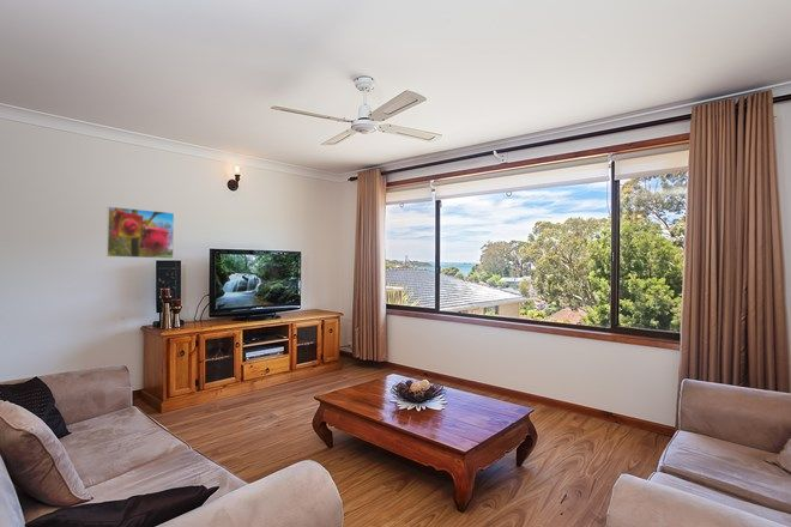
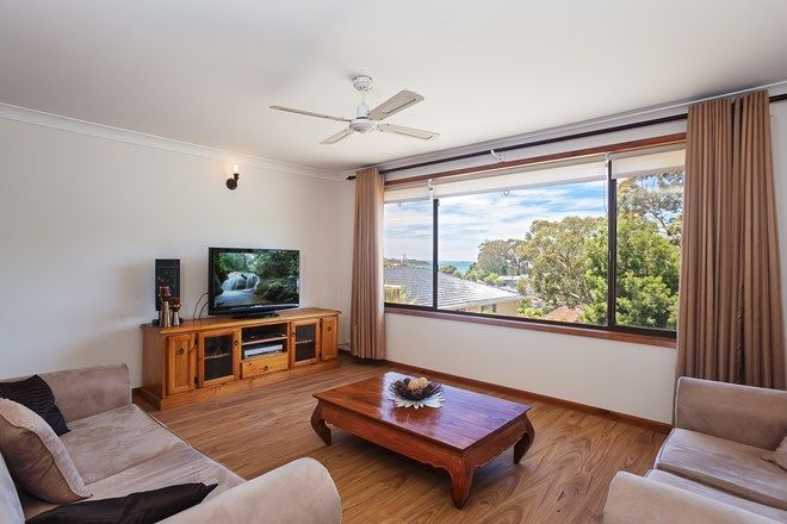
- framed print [105,205,175,260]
